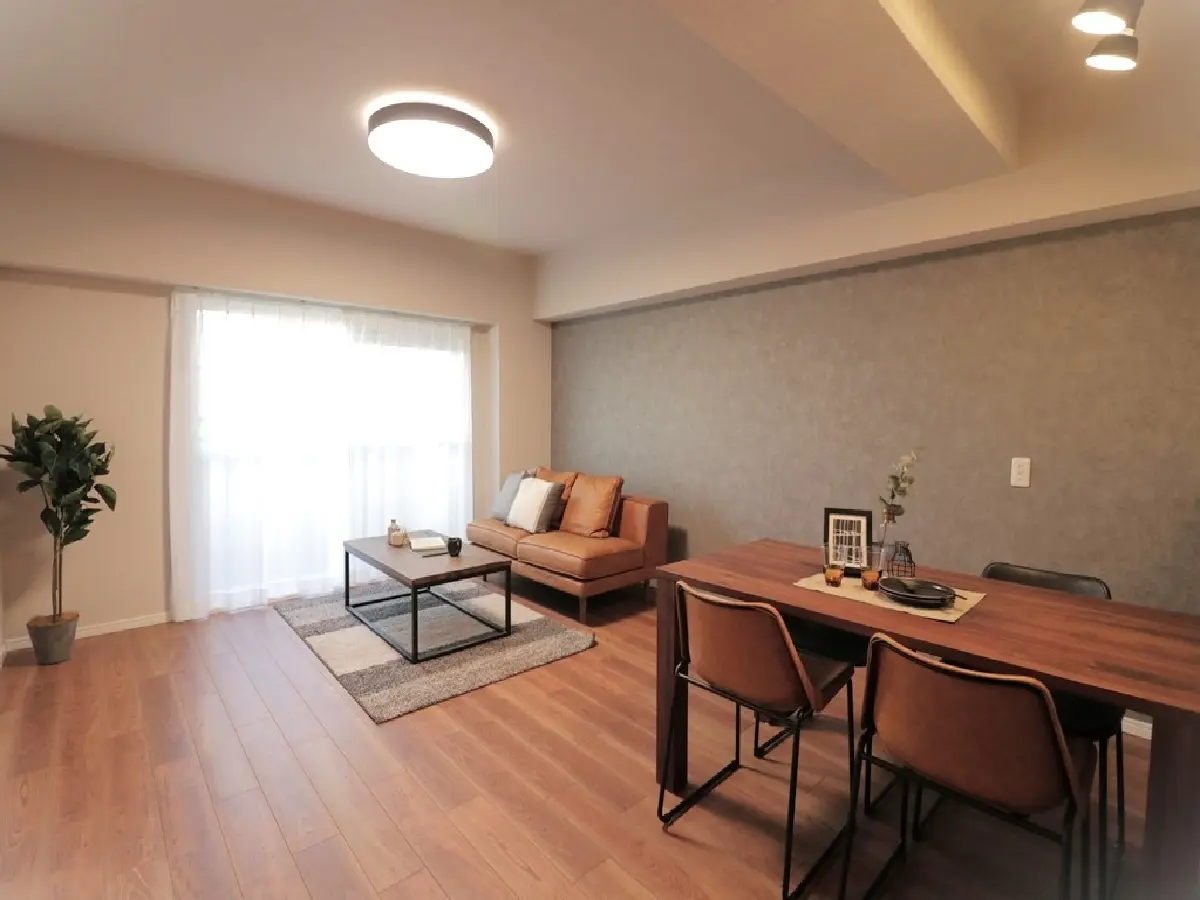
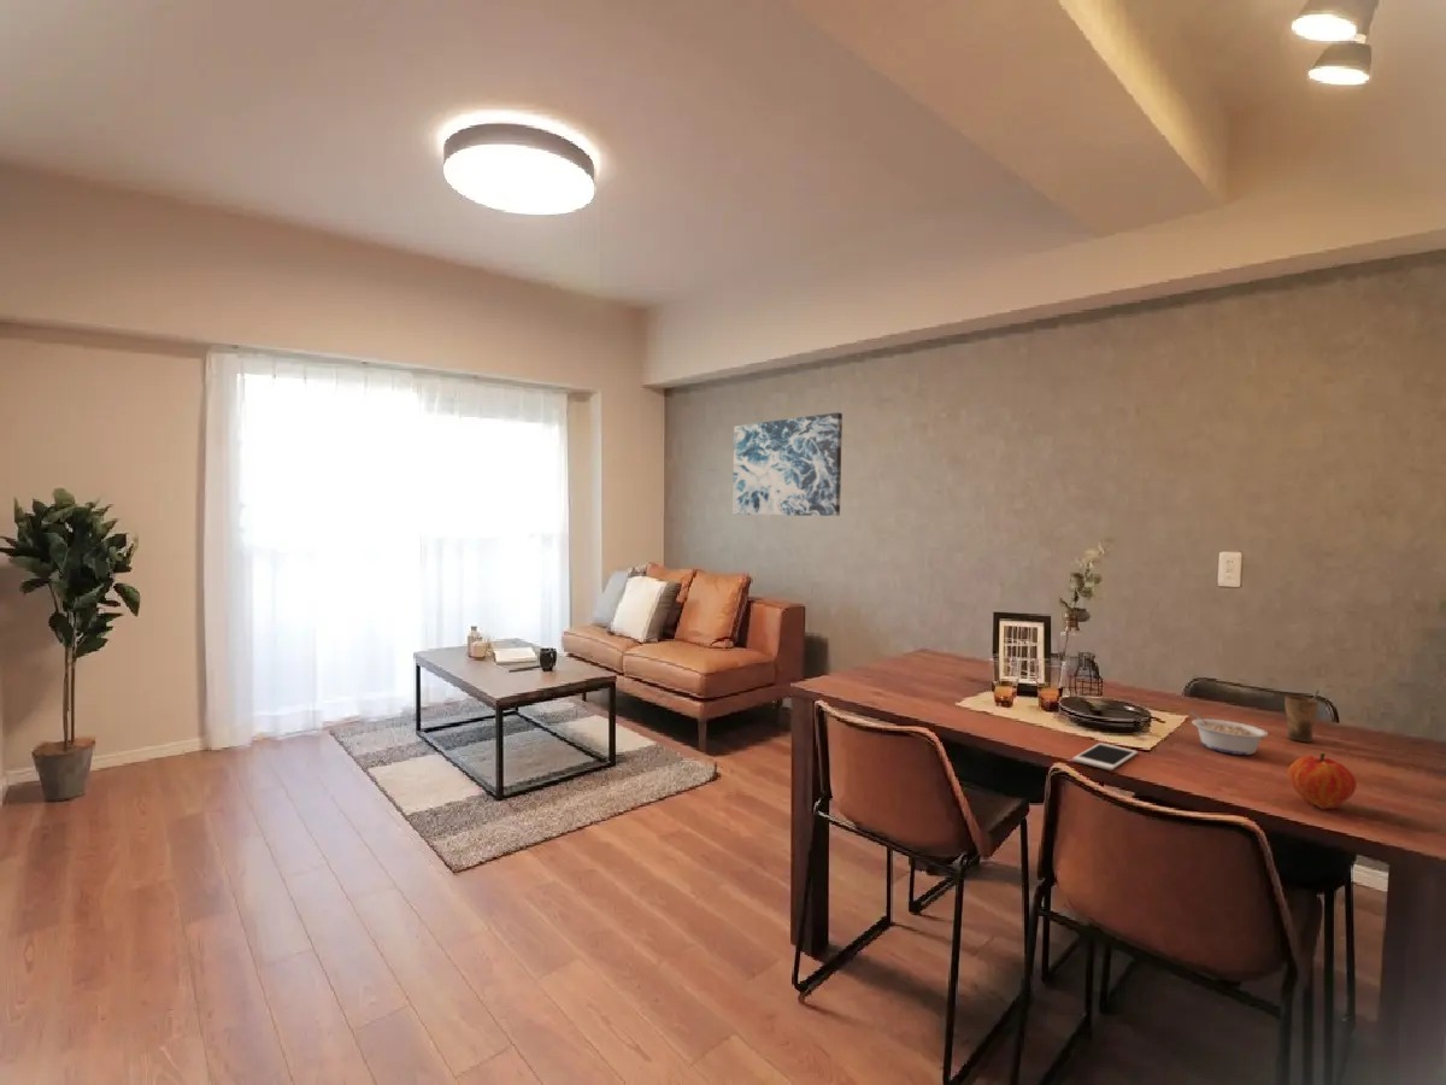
+ wall art [731,411,844,517]
+ legume [1187,710,1269,756]
+ fruit [1287,751,1358,810]
+ cup [1283,690,1321,743]
+ cell phone [1071,741,1139,772]
